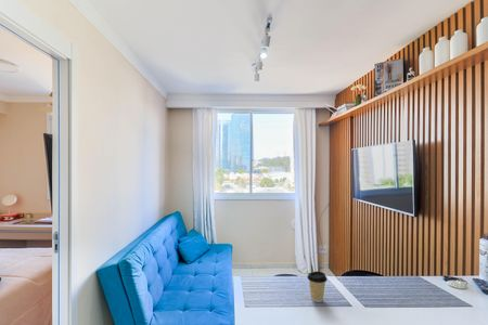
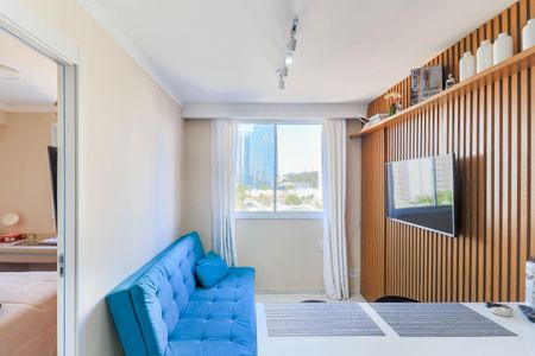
- coffee cup [306,270,329,303]
